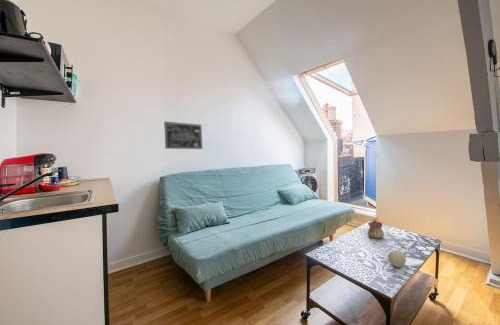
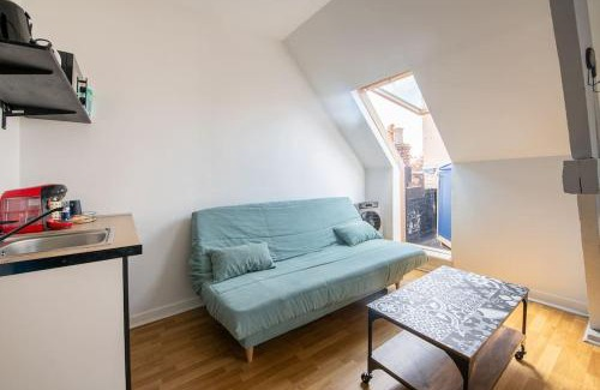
- fruit [387,250,407,269]
- teapot [367,218,385,240]
- wall art [163,121,204,150]
